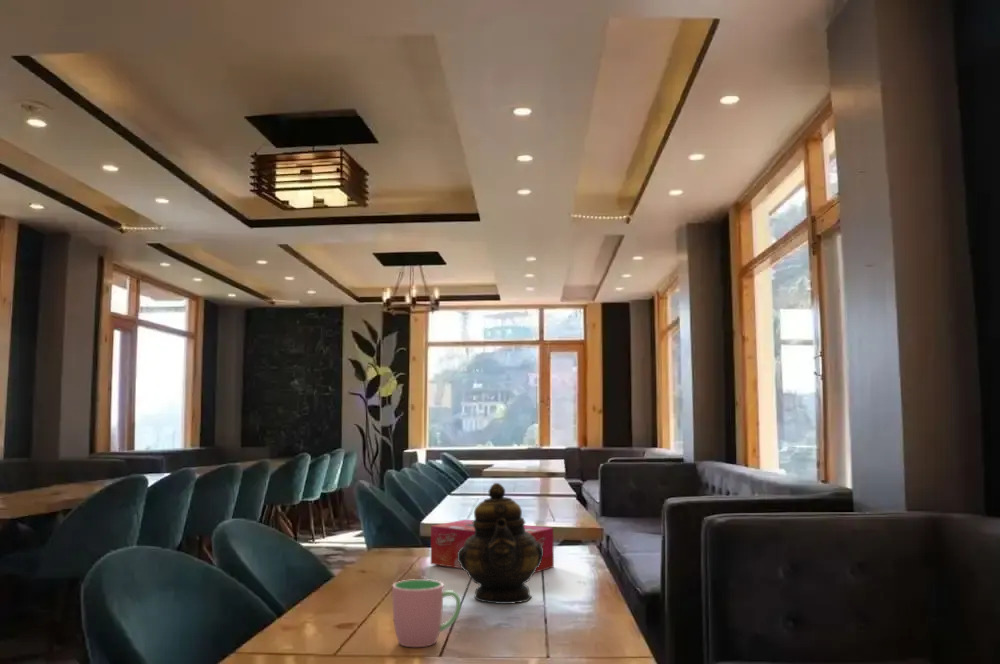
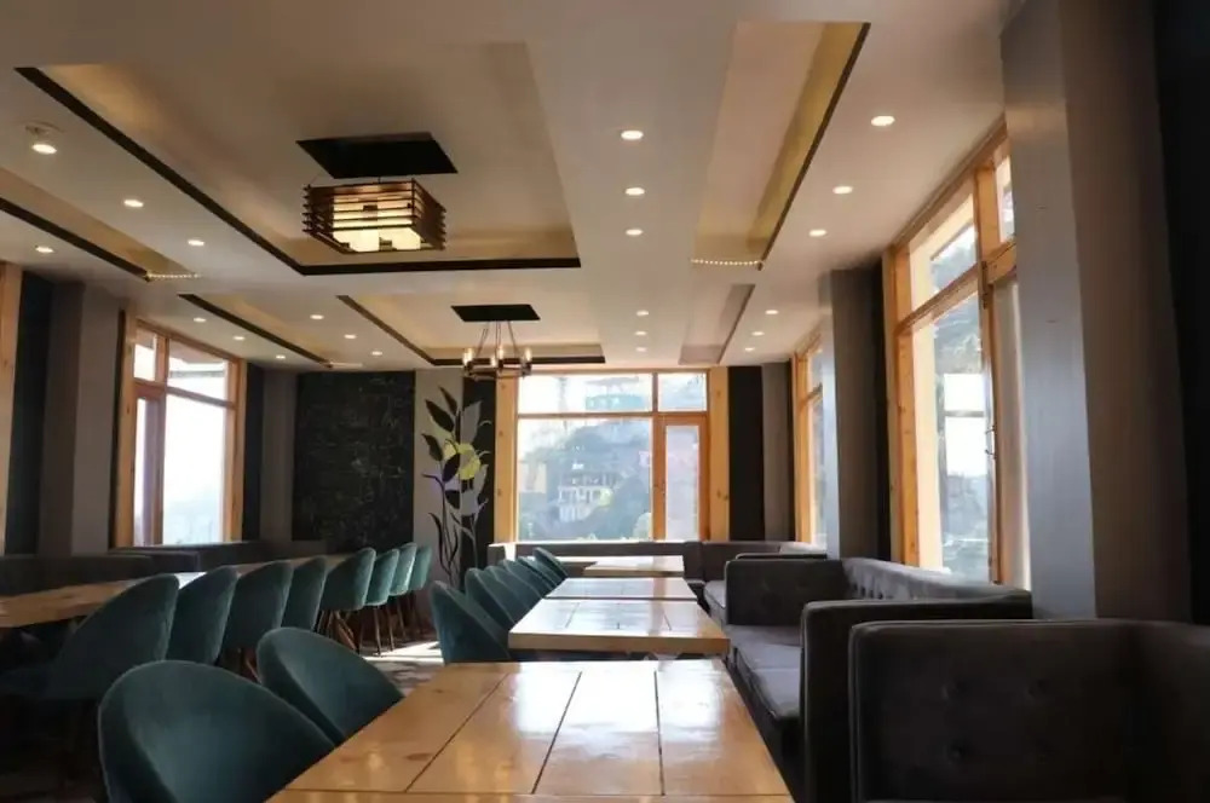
- cup [392,578,462,648]
- tissue box [430,519,555,574]
- teapot [458,482,543,605]
